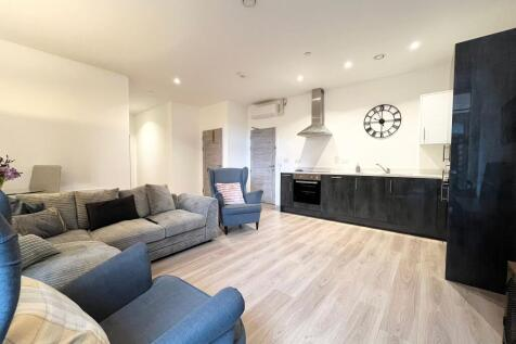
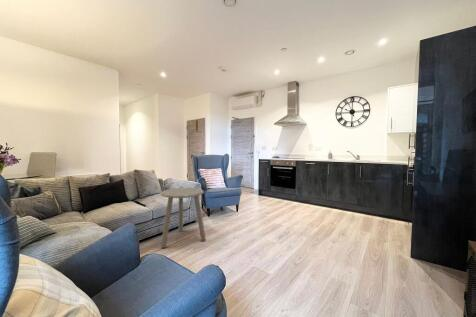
+ side table [160,187,207,249]
